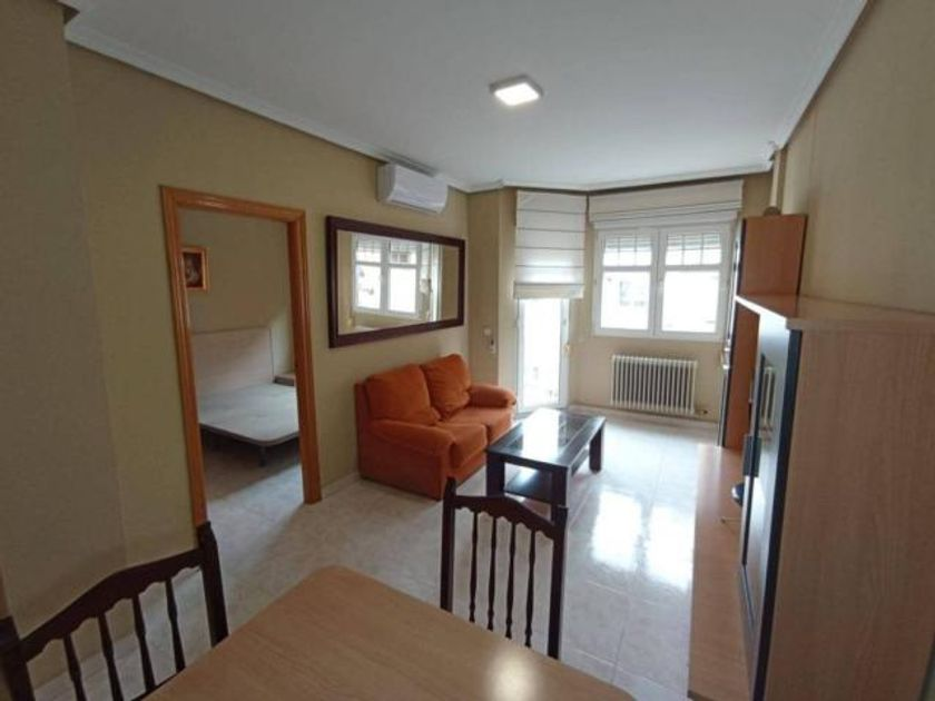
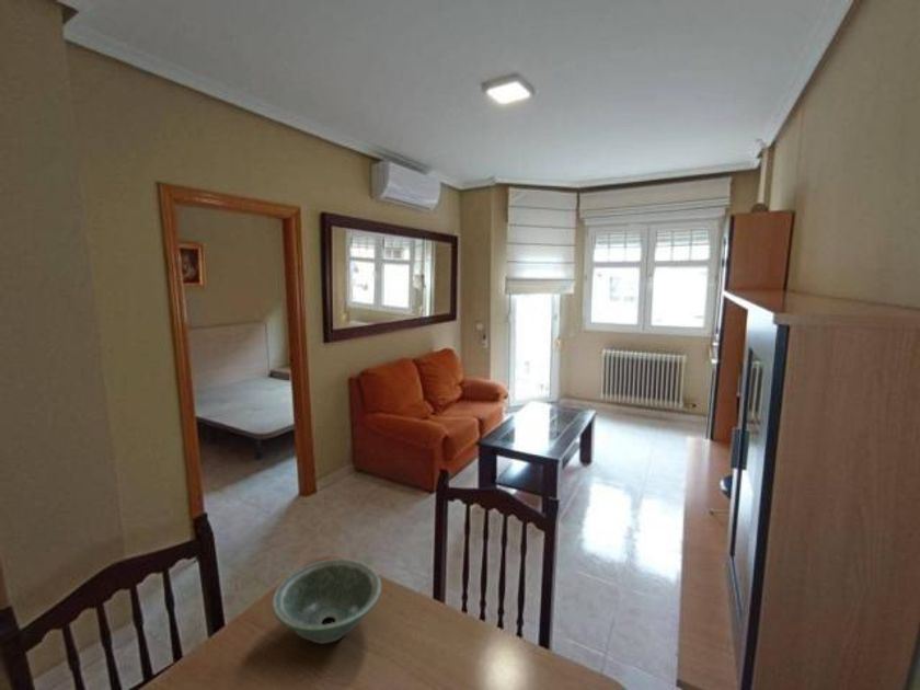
+ bowl [271,557,382,645]
